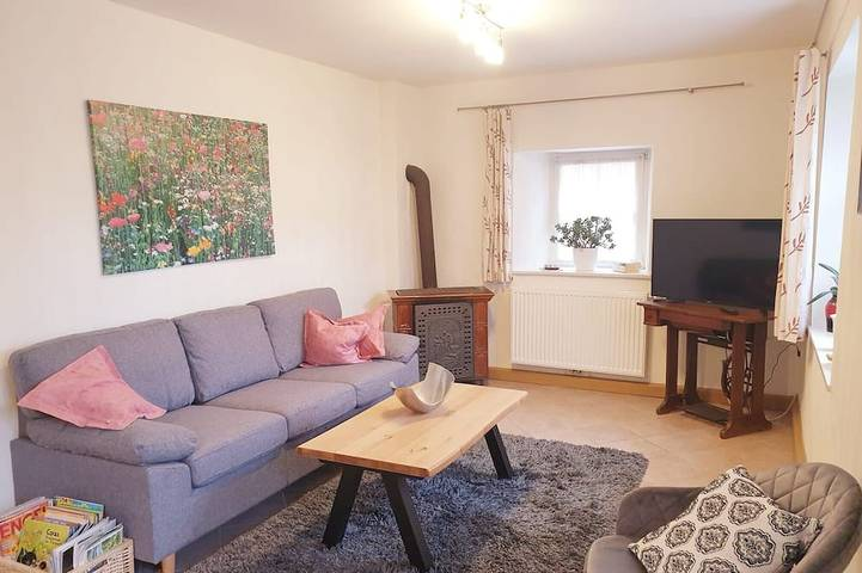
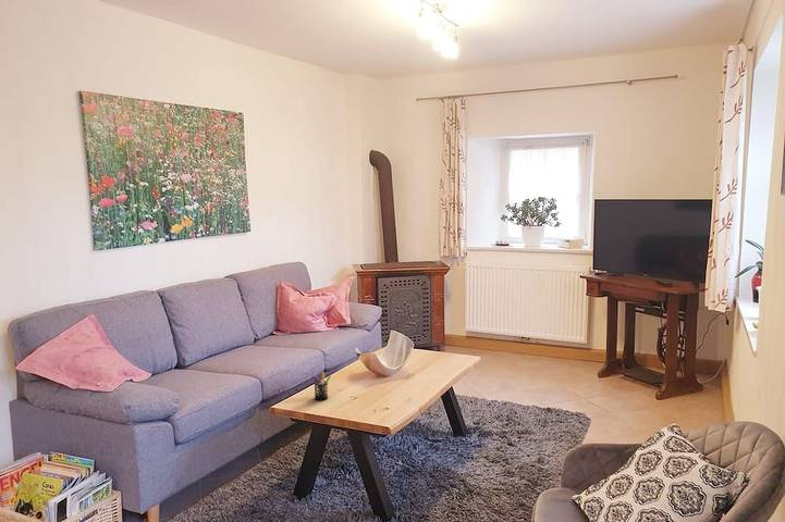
+ pen holder [311,371,332,401]
